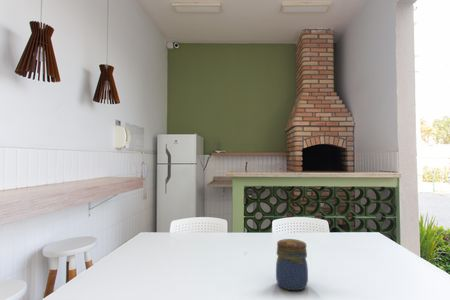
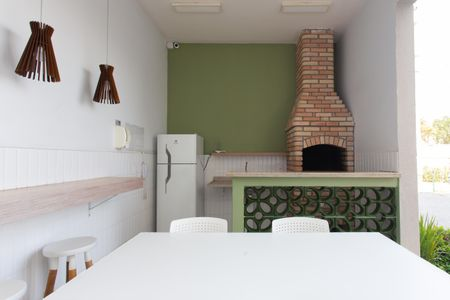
- jar [275,238,309,291]
